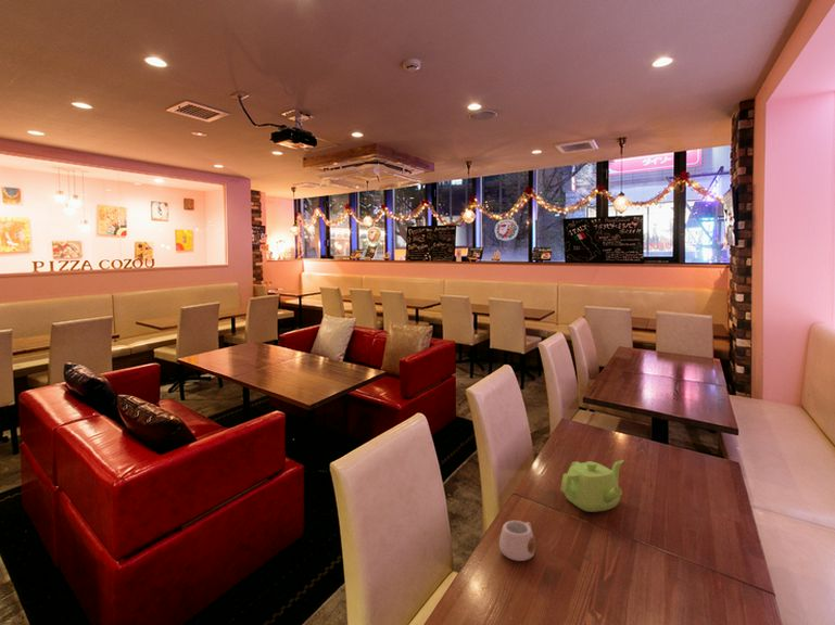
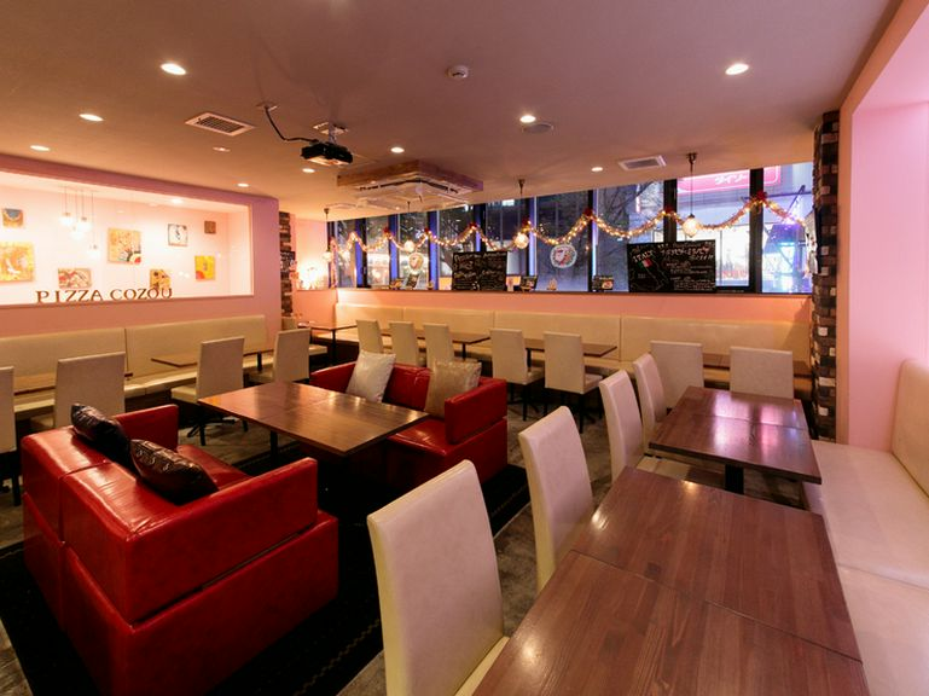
- mug [498,520,536,562]
- teapot [559,459,624,513]
